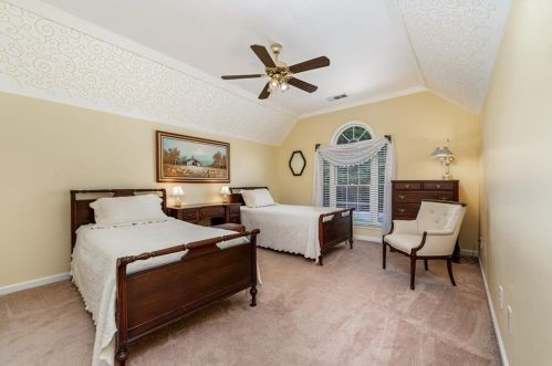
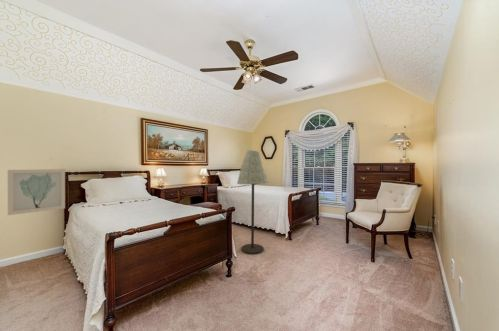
+ wall art [7,168,66,216]
+ floor lamp [236,149,270,255]
